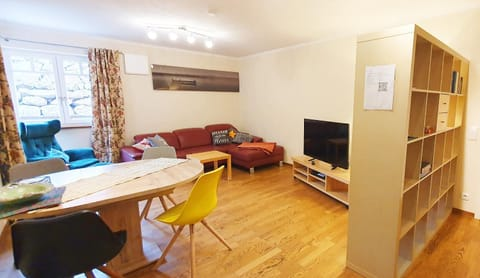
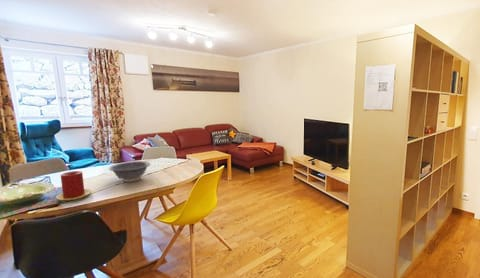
+ decorative bowl [108,160,151,183]
+ candle [55,170,92,201]
